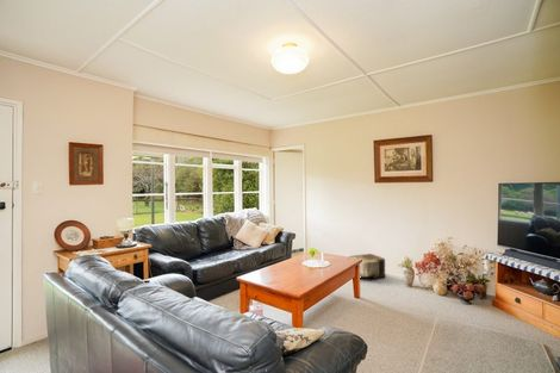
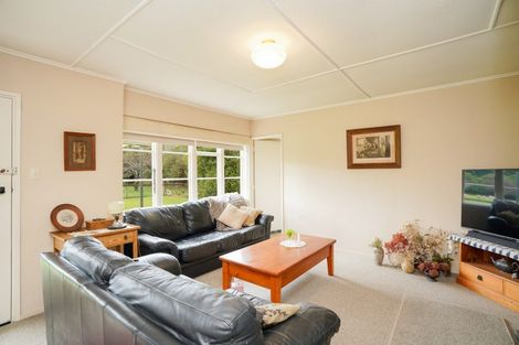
- pouf [348,253,387,280]
